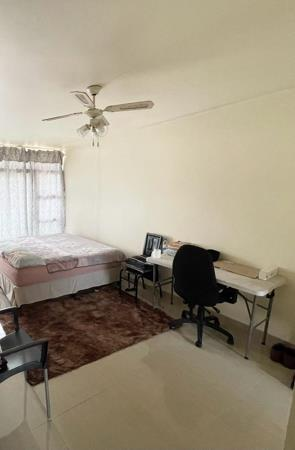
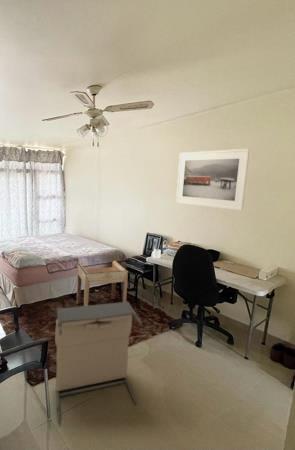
+ side table [76,259,129,306]
+ laundry hamper [54,300,143,424]
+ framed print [175,148,251,212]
